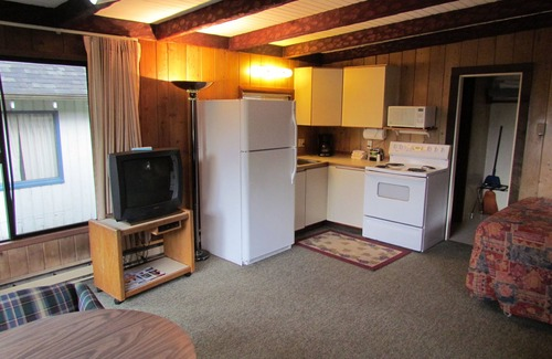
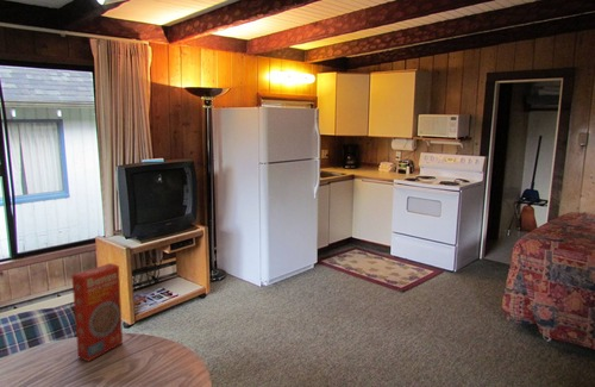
+ macaroni box [70,262,124,363]
